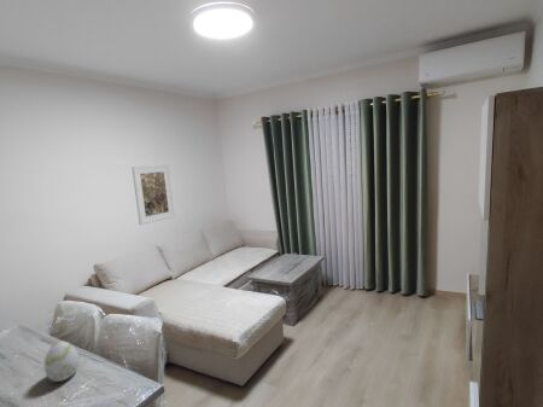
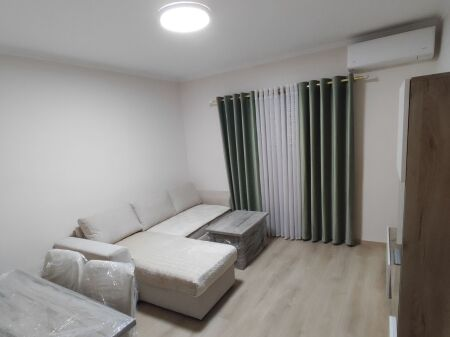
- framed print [130,164,176,226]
- decorative egg [43,341,81,383]
